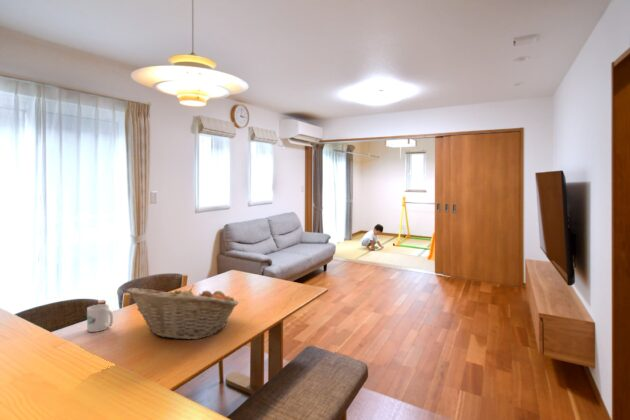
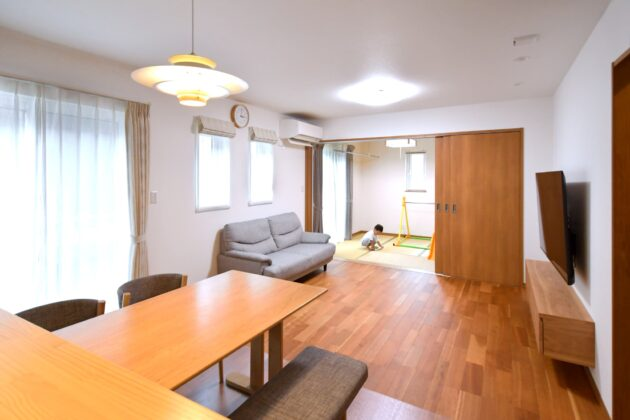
- mug [86,303,114,333]
- fruit basket [125,284,240,340]
